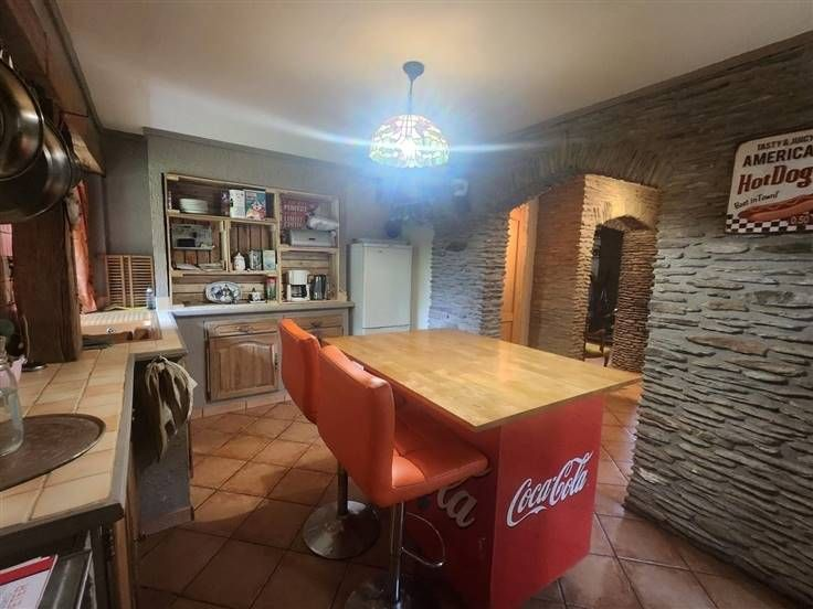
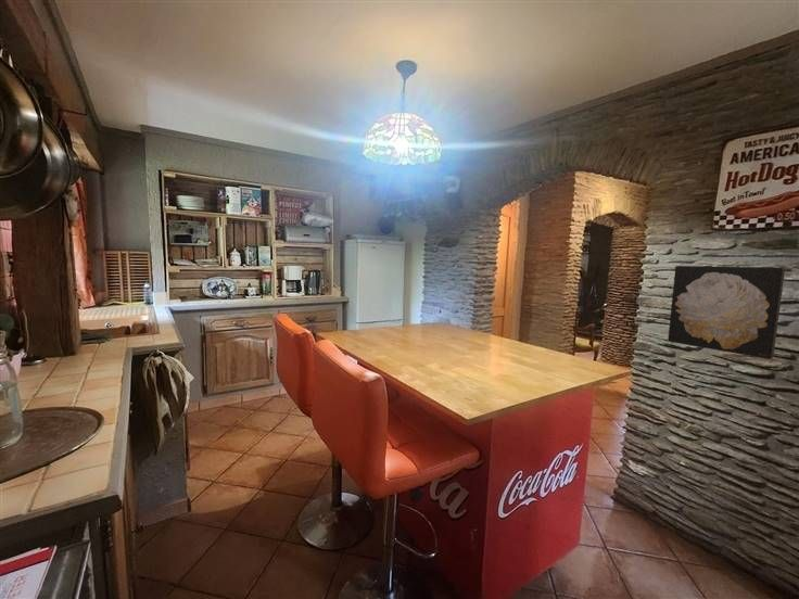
+ wall art [667,265,786,360]
